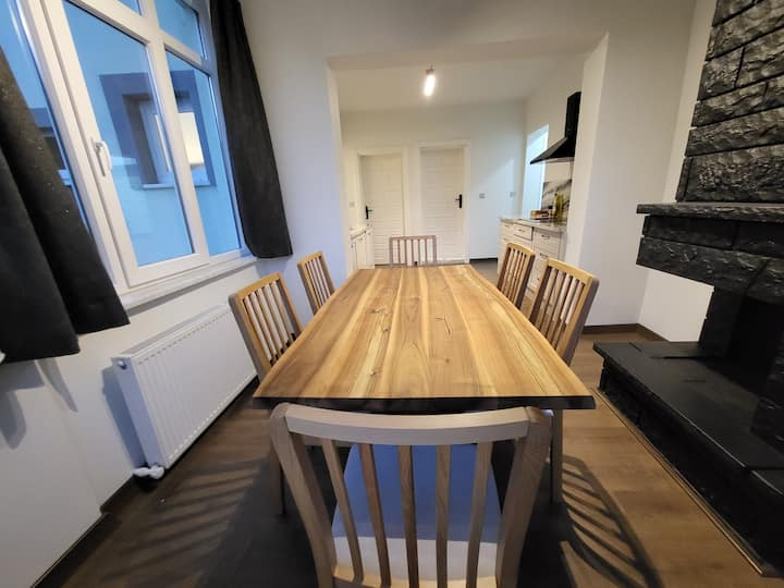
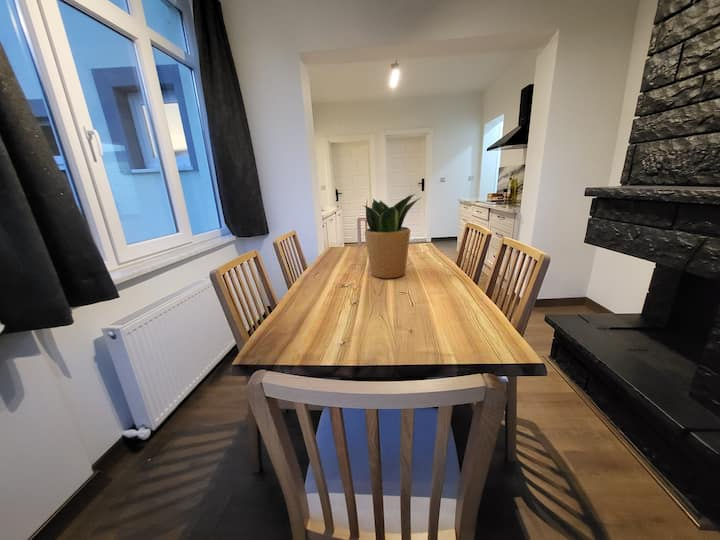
+ potted plant [363,193,421,279]
